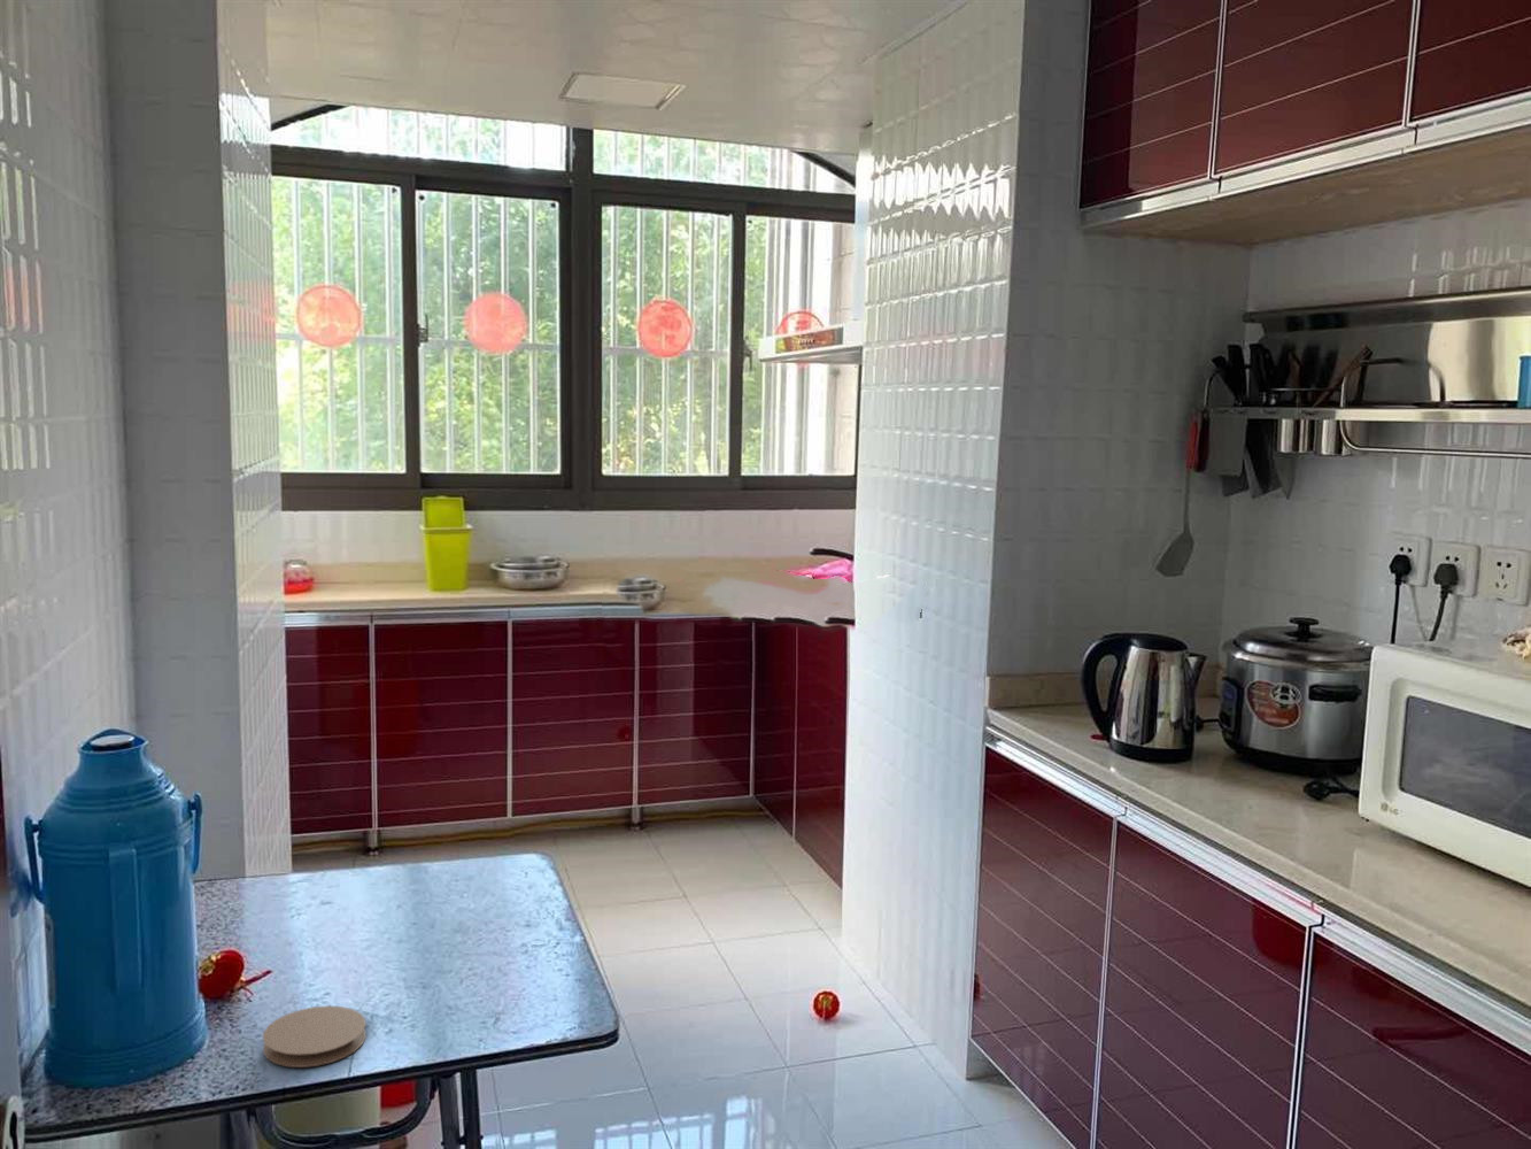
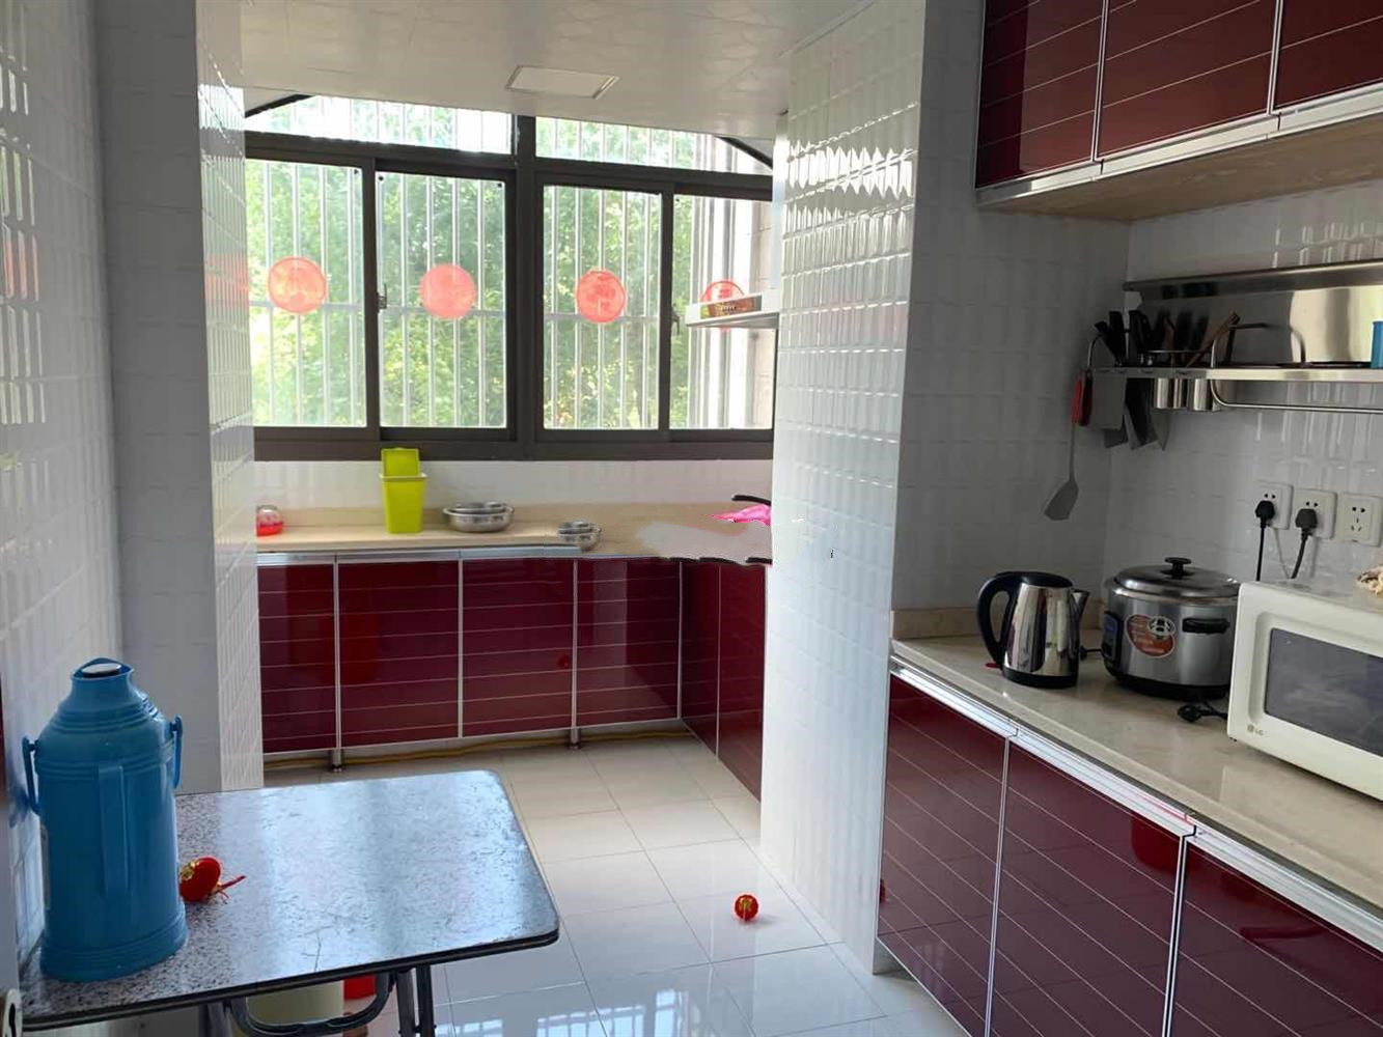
- coaster [262,1004,368,1068]
